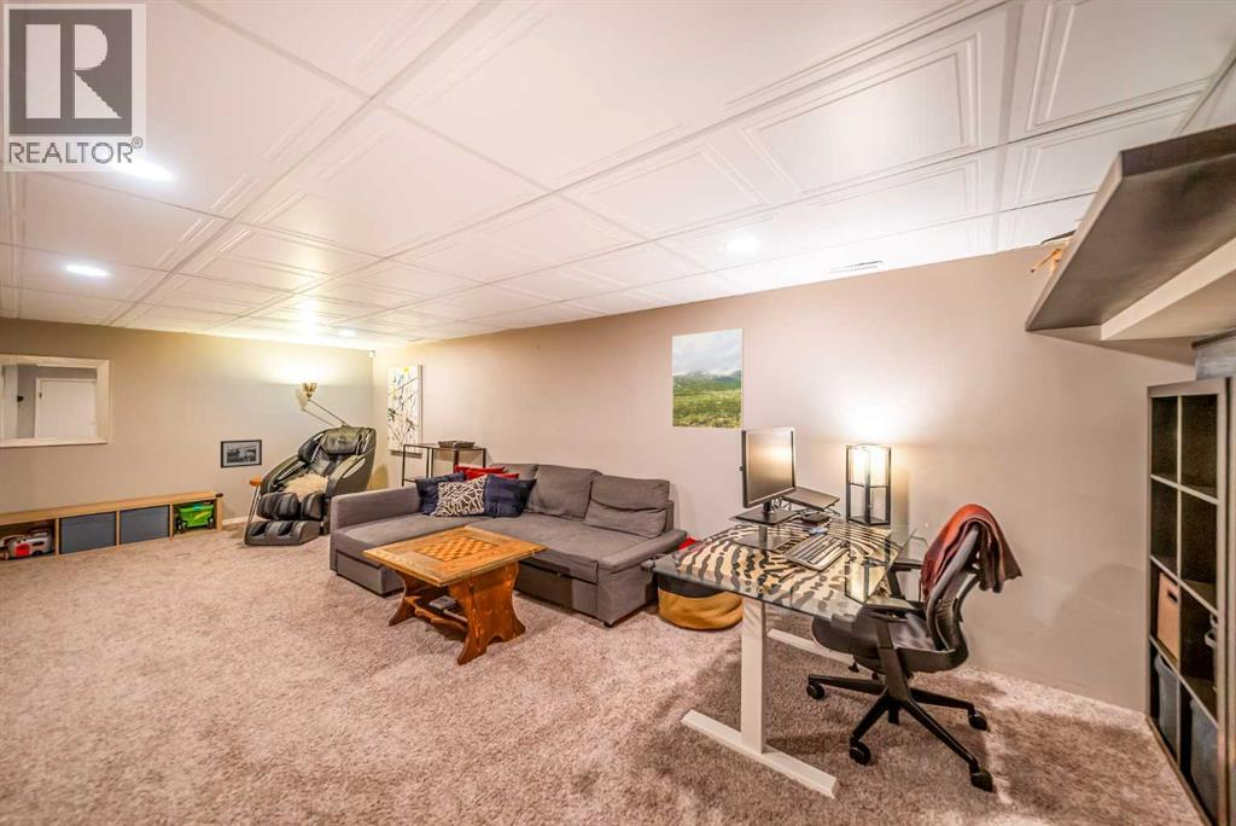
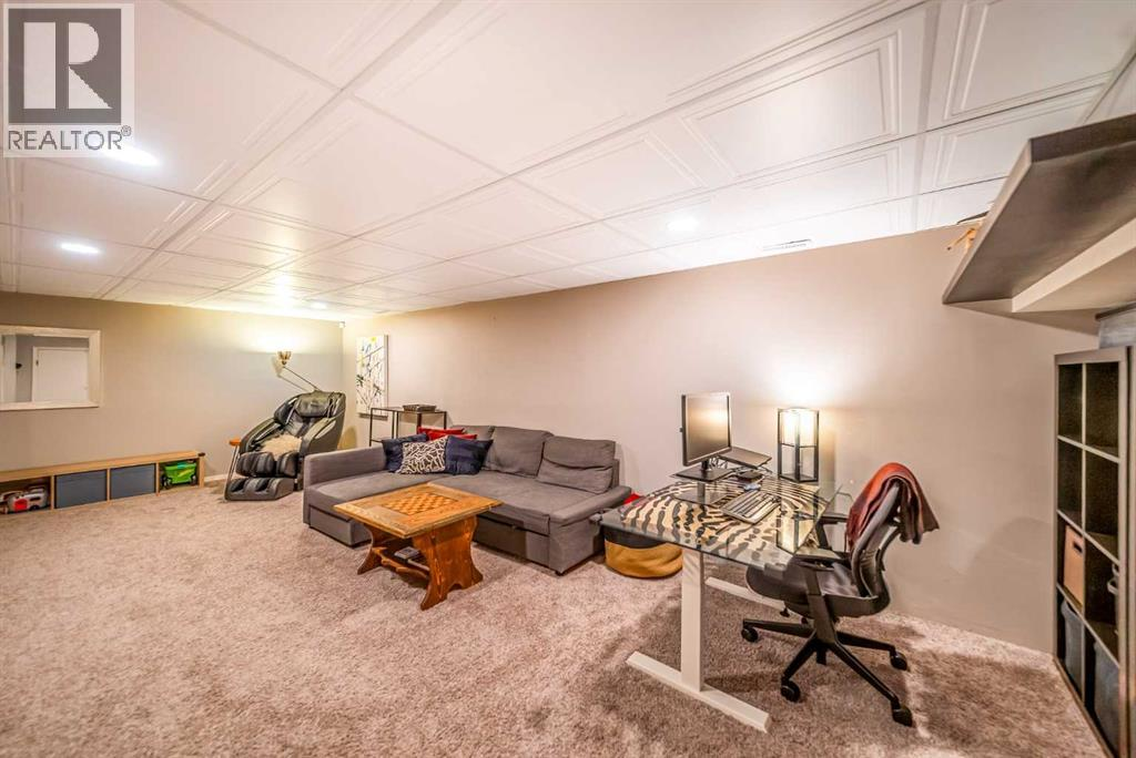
- picture frame [220,438,263,470]
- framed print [671,327,745,430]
